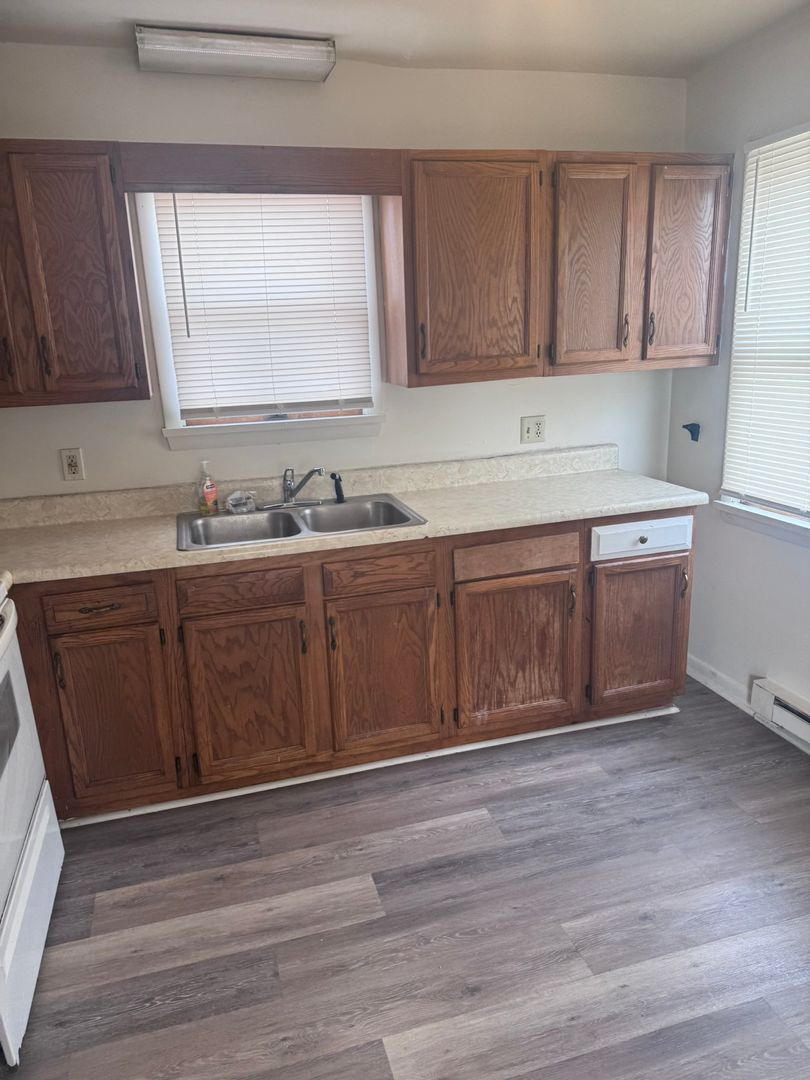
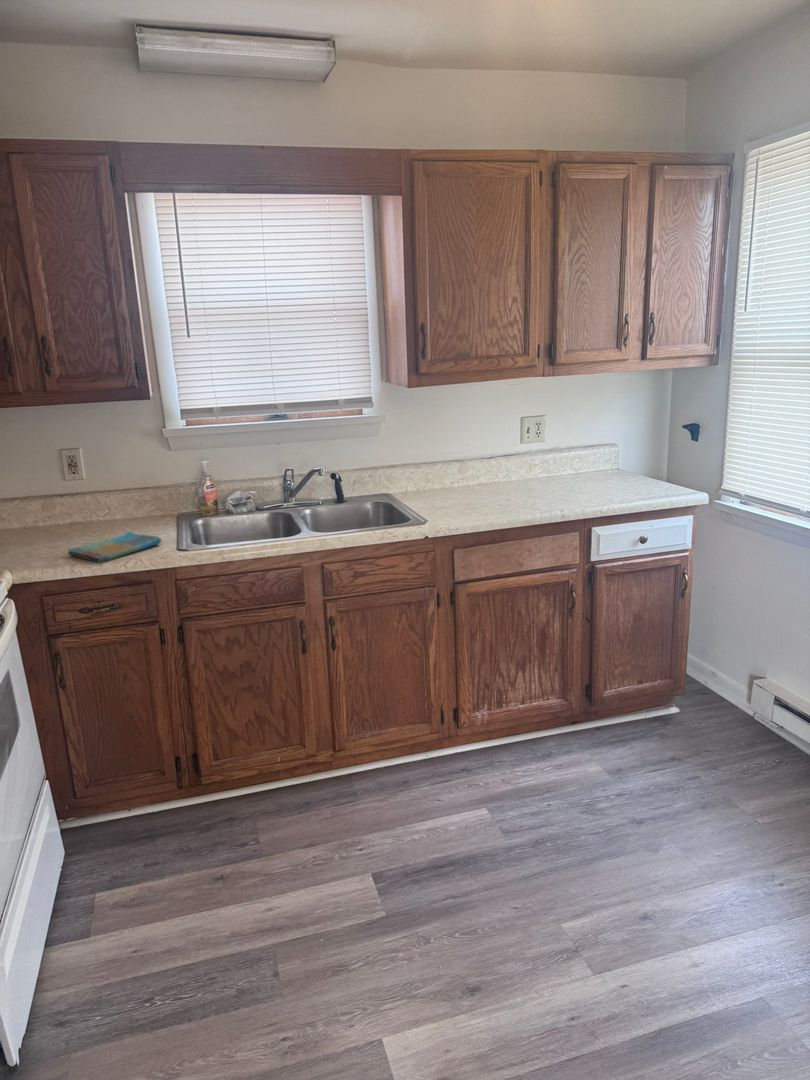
+ dish towel [67,530,162,564]
